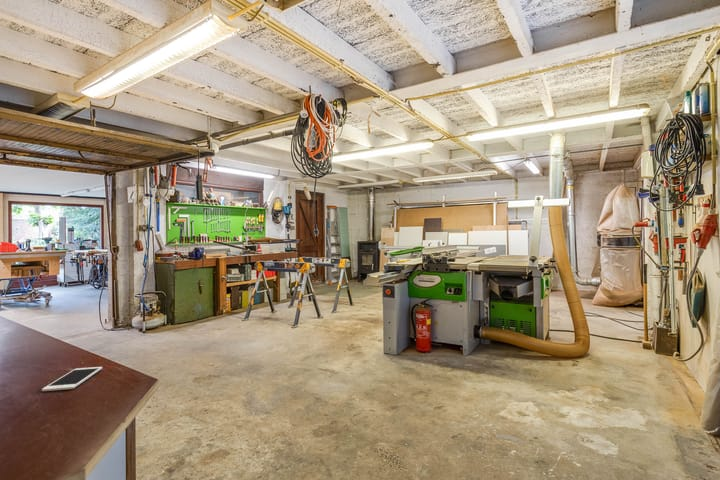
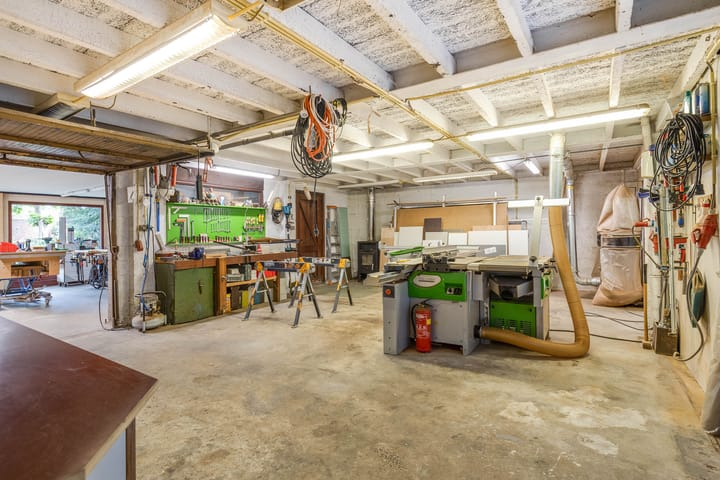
- cell phone [41,366,103,392]
